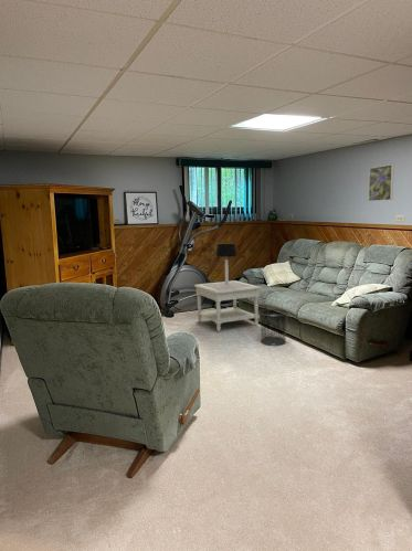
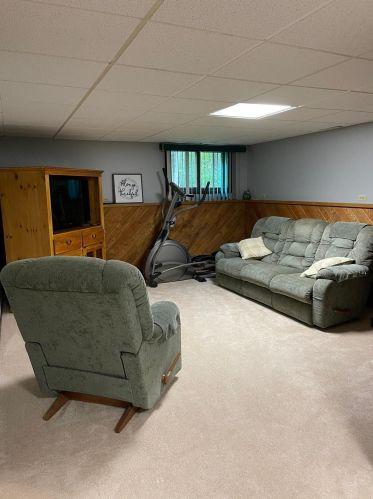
- side table [193,279,263,332]
- waste bin [257,308,289,347]
- table lamp [215,242,237,284]
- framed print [368,163,395,202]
